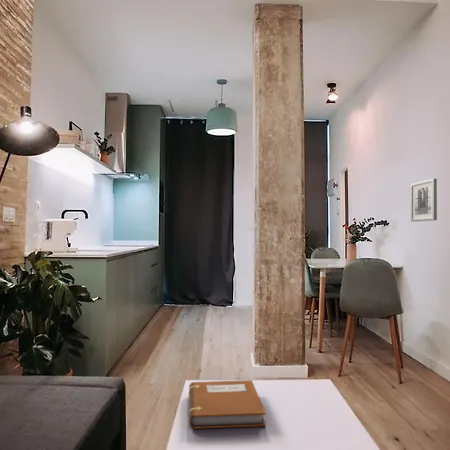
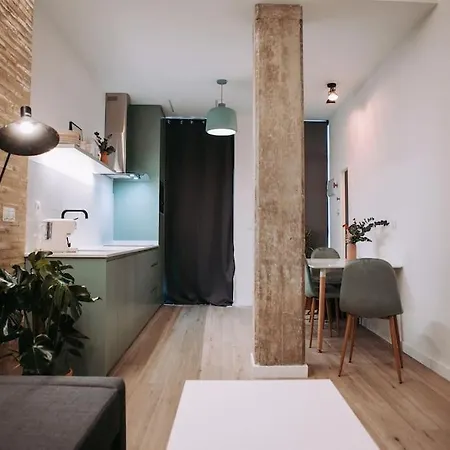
- wall art [410,178,438,223]
- notebook [188,379,267,430]
